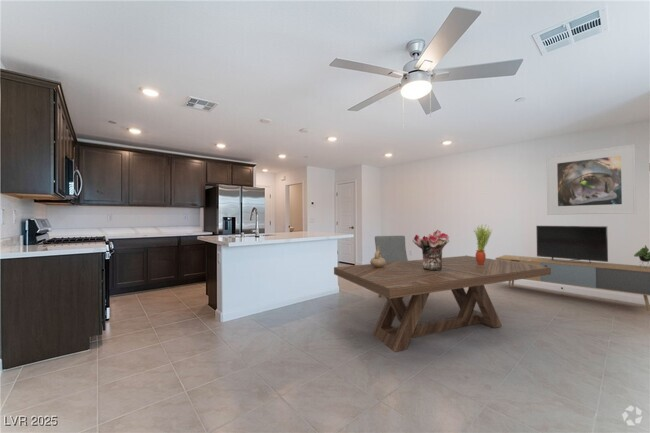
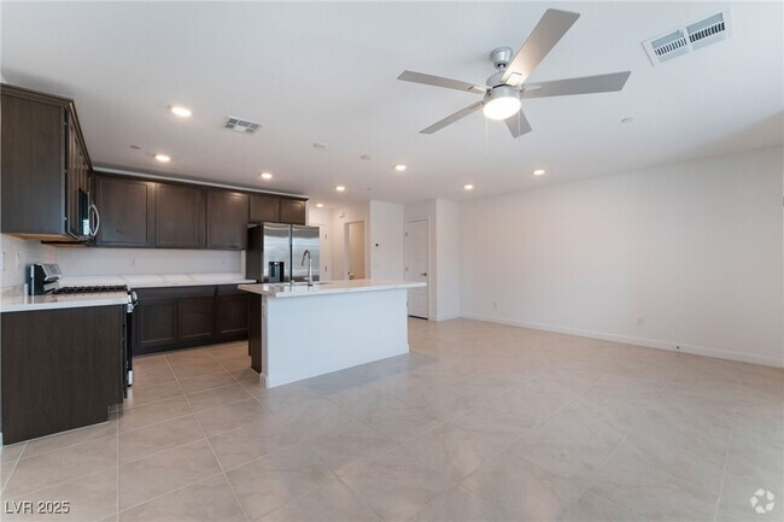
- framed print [546,143,637,216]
- chair [374,235,409,298]
- media console [495,225,650,312]
- ceramic jug [369,246,386,267]
- bouquet [412,229,450,271]
- potted plant [473,223,493,264]
- dining table [333,254,551,353]
